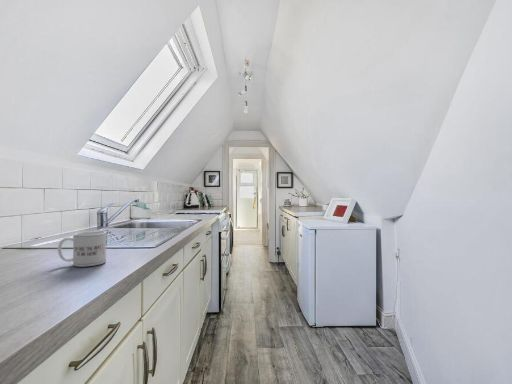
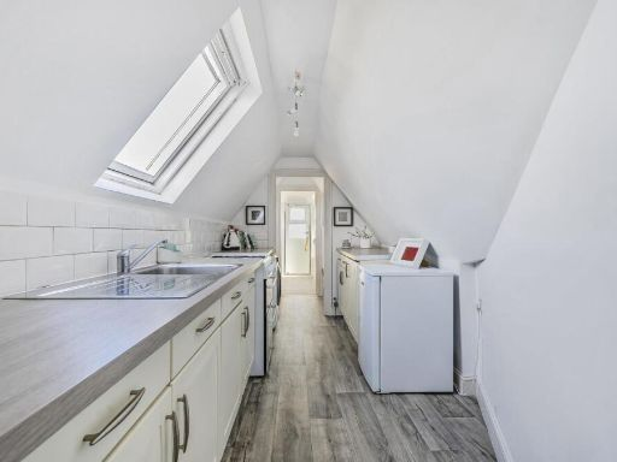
- mug [57,230,107,268]
